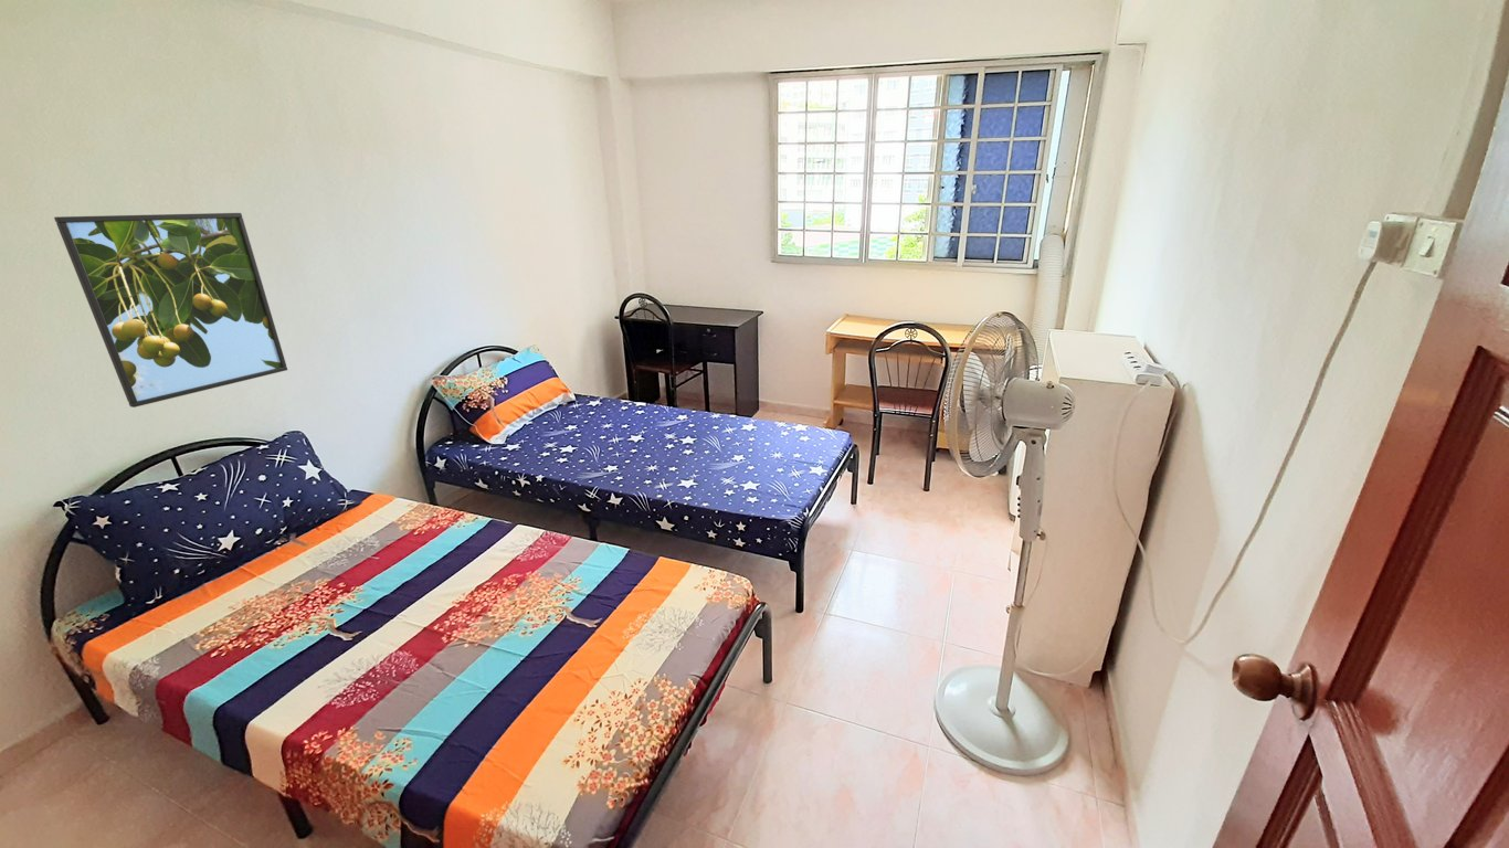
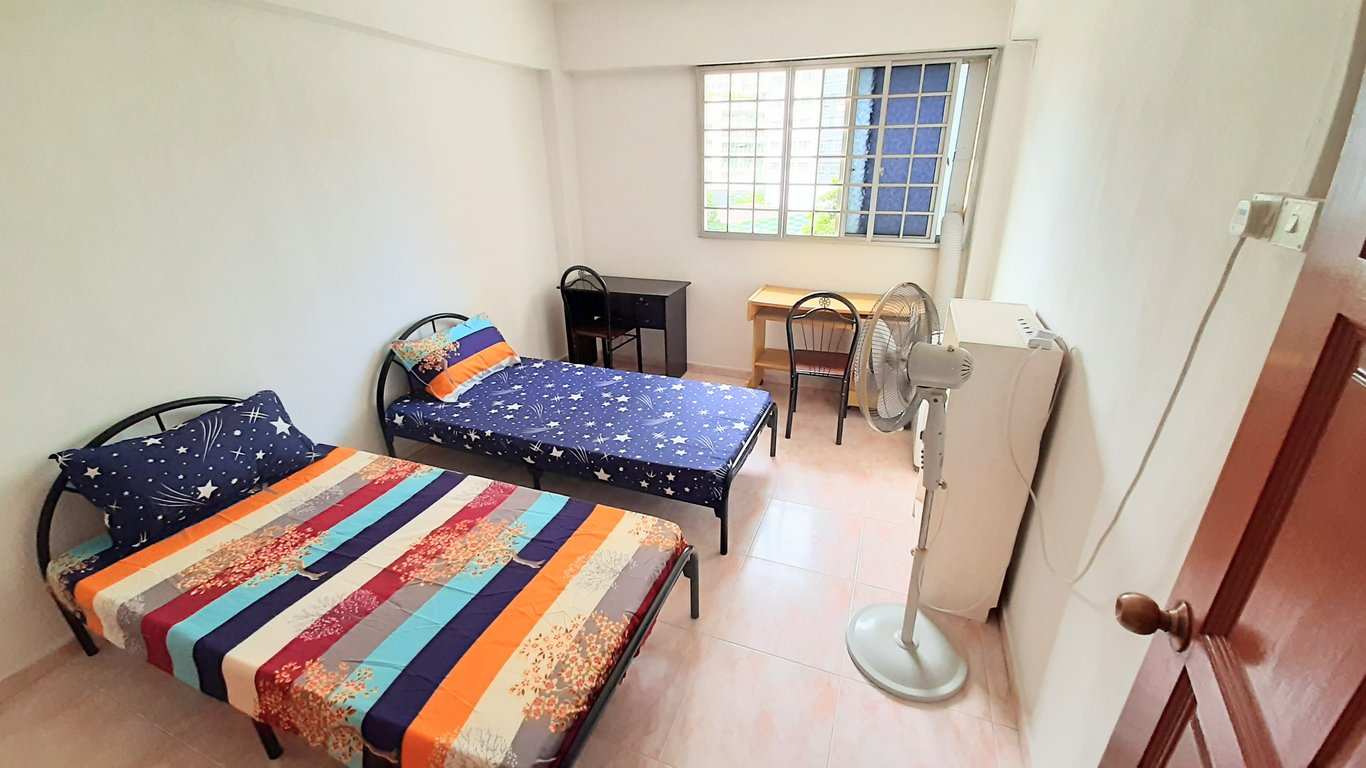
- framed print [53,212,288,409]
